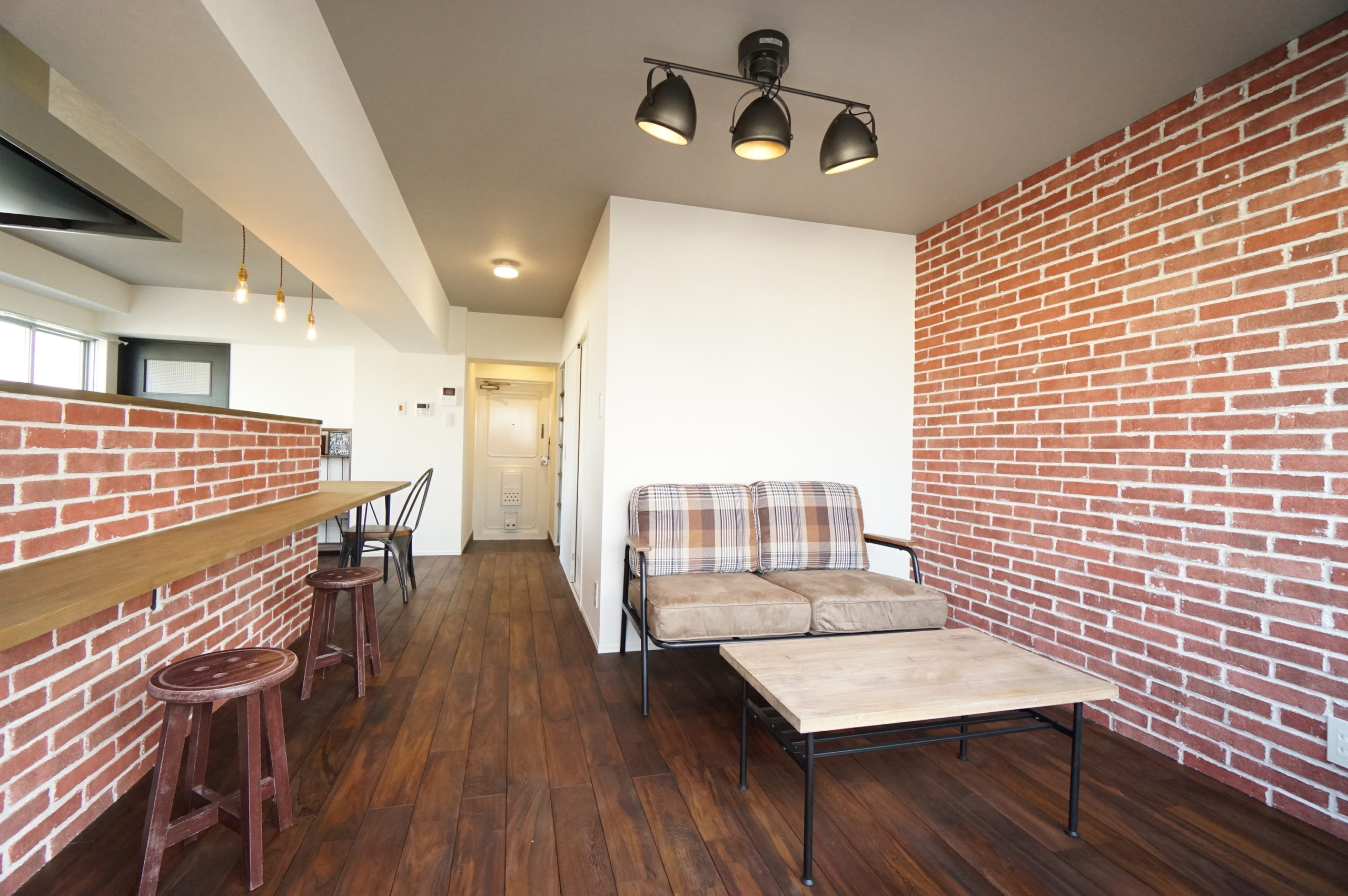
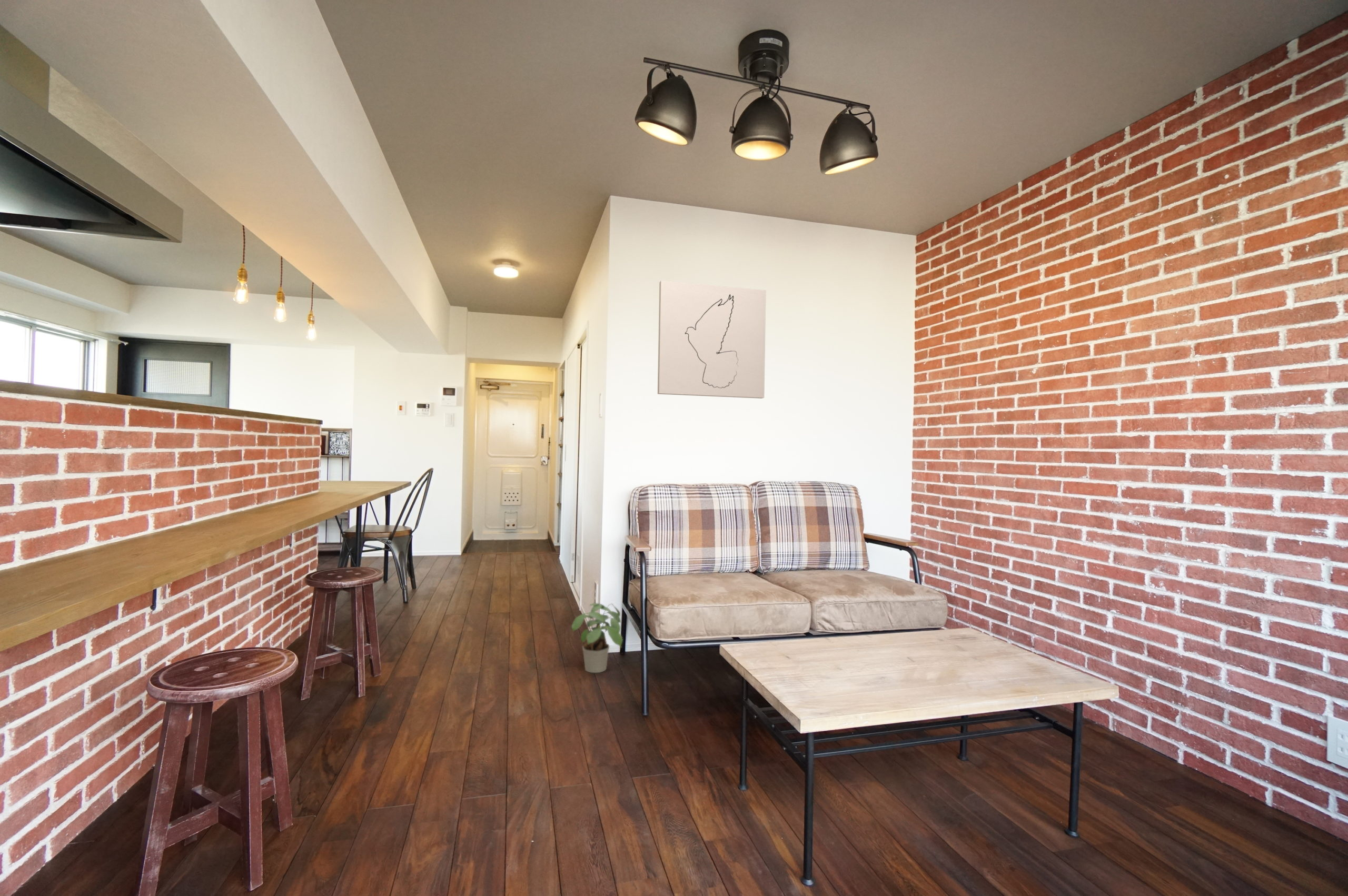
+ wall art [657,280,767,399]
+ potted plant [571,602,623,673]
